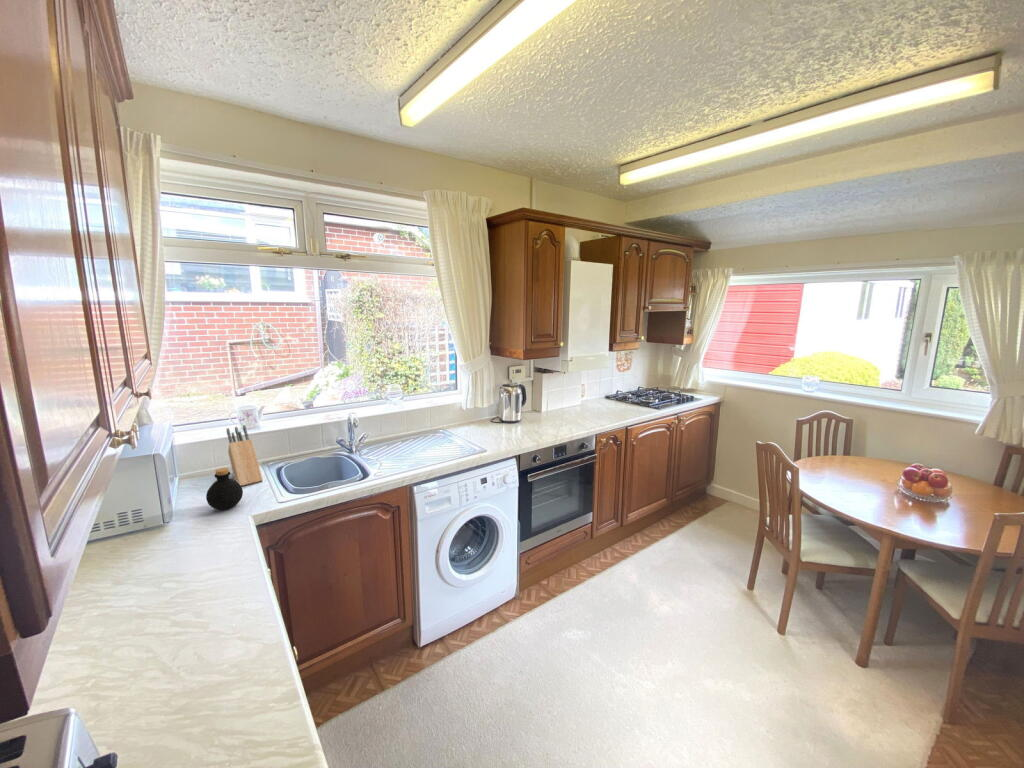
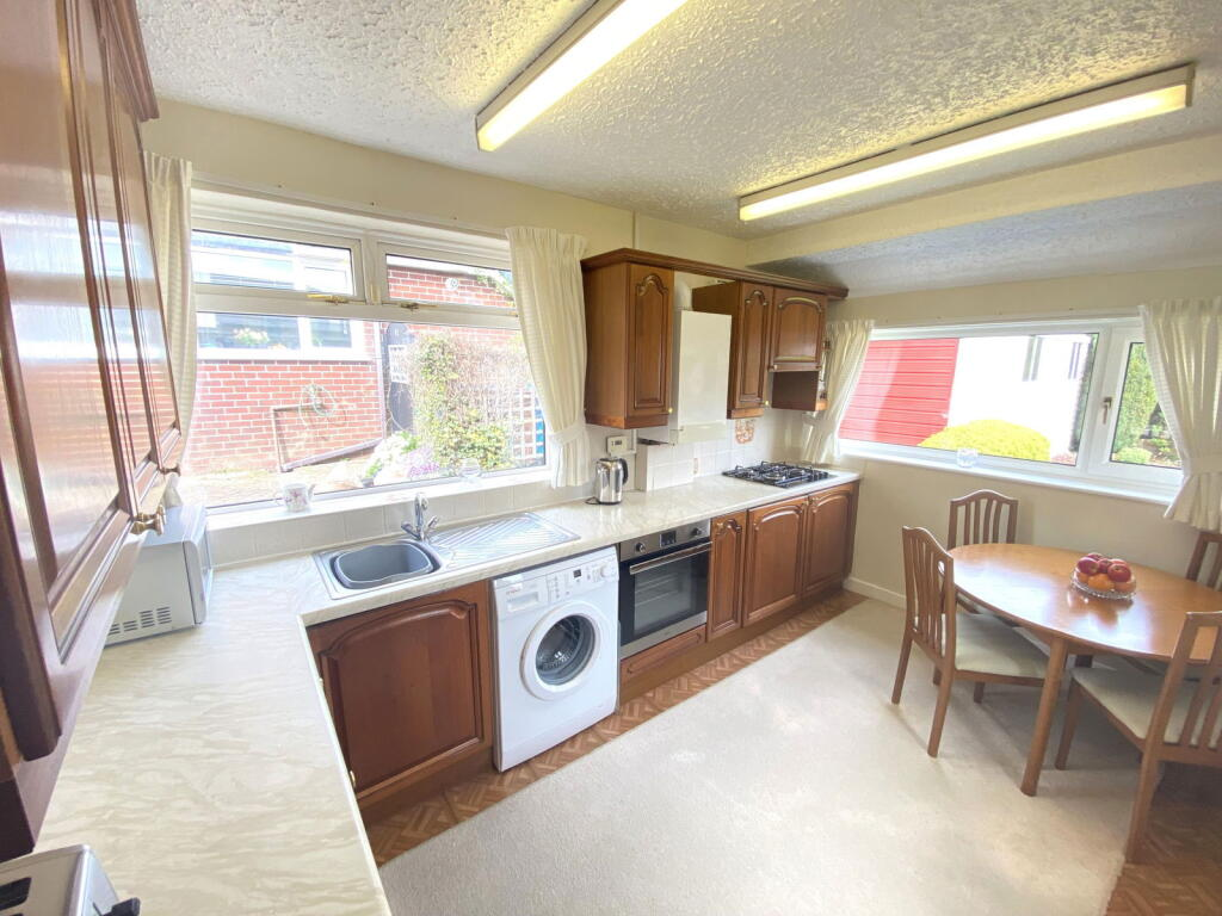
- knife block [226,424,264,487]
- bottle [205,467,244,511]
